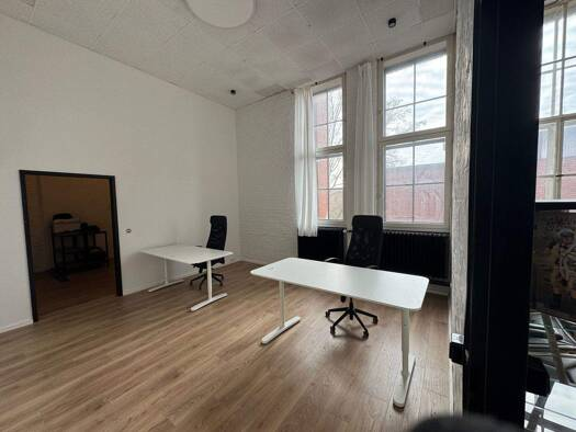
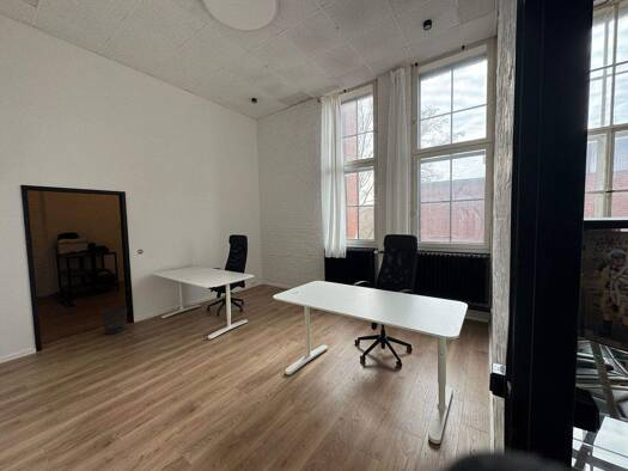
+ wastebasket [98,305,128,336]
